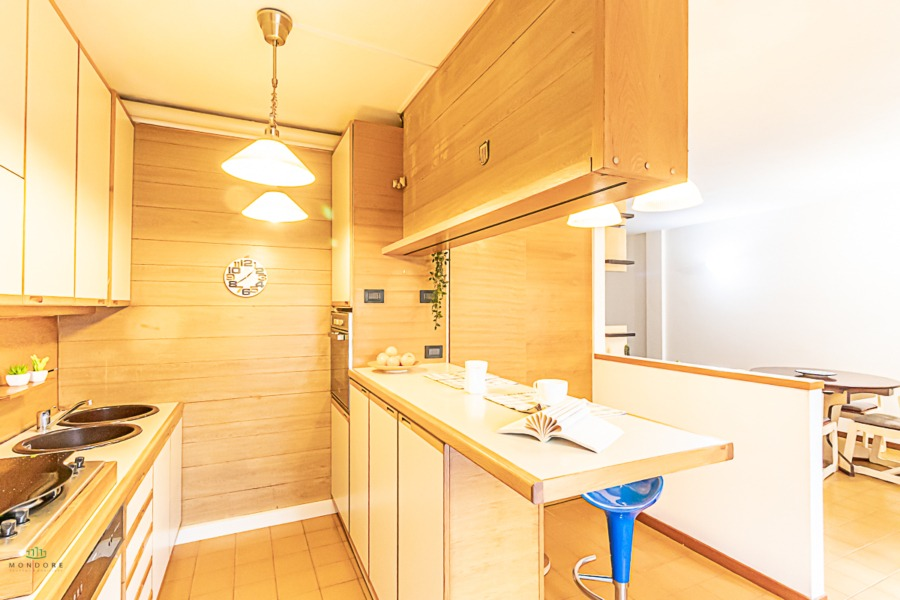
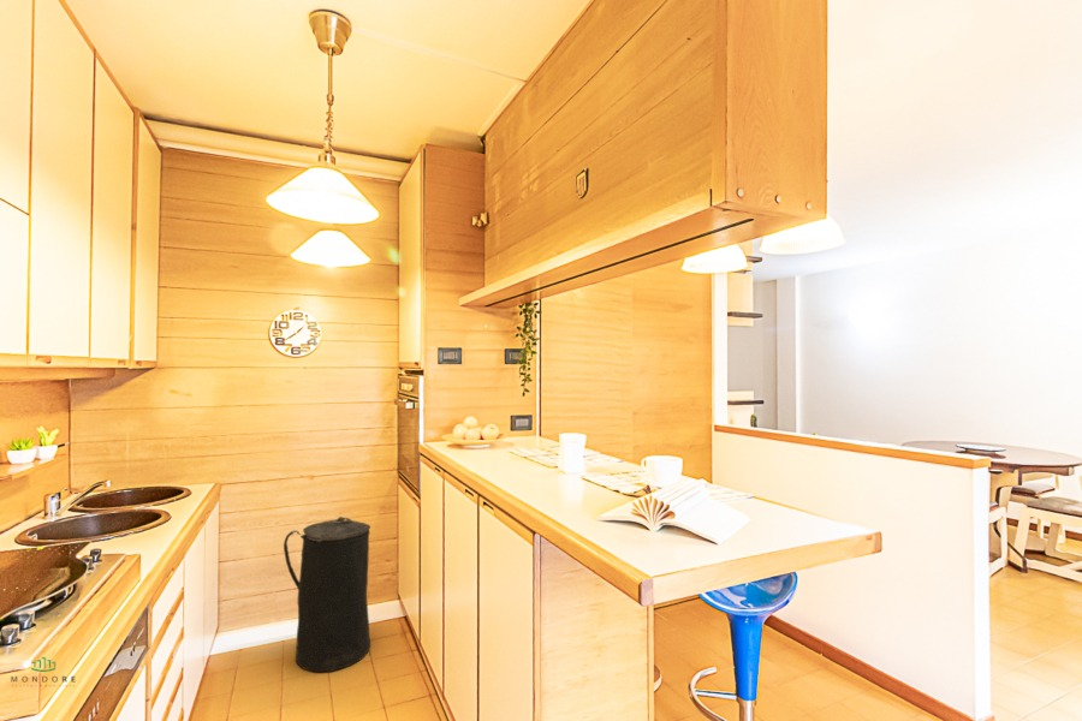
+ trash can [283,516,371,673]
